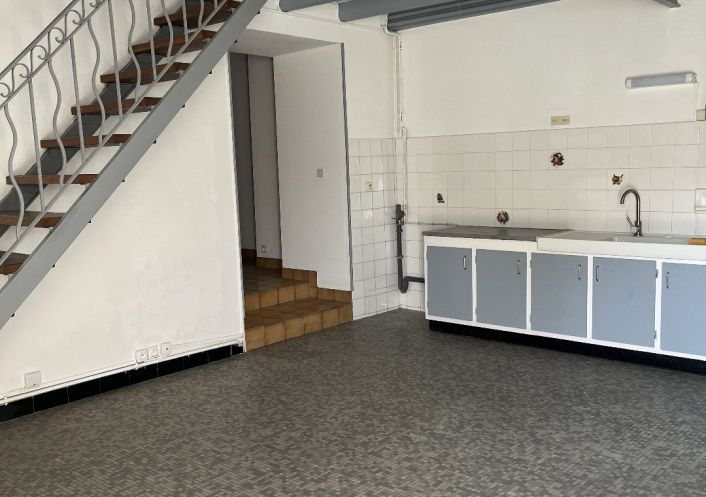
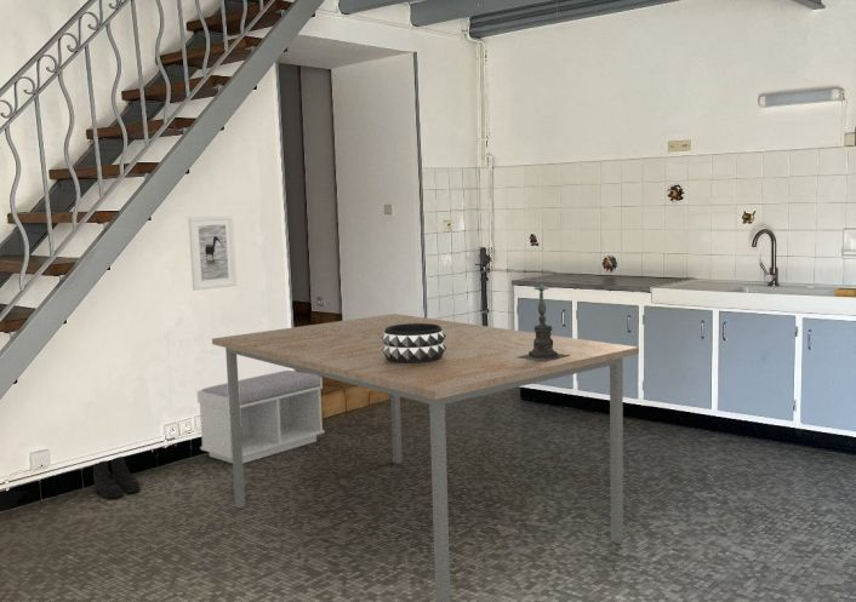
+ boots [92,455,142,500]
+ decorative bowl [381,323,446,363]
+ dining table [211,313,640,602]
+ bench [196,369,326,465]
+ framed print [187,214,238,292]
+ candle holder [518,275,571,362]
